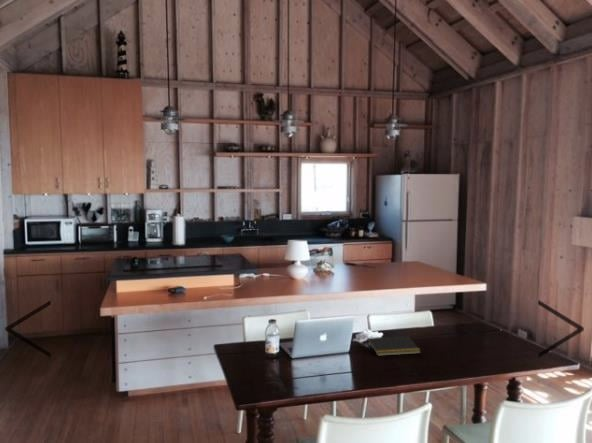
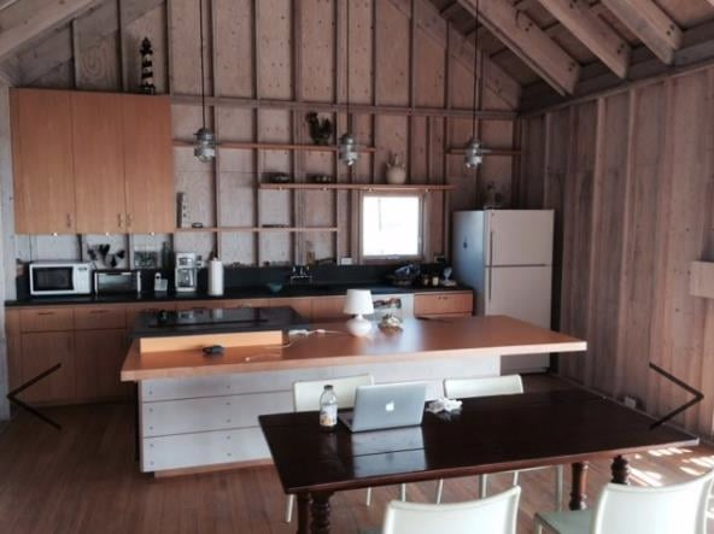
- notepad [366,335,422,357]
